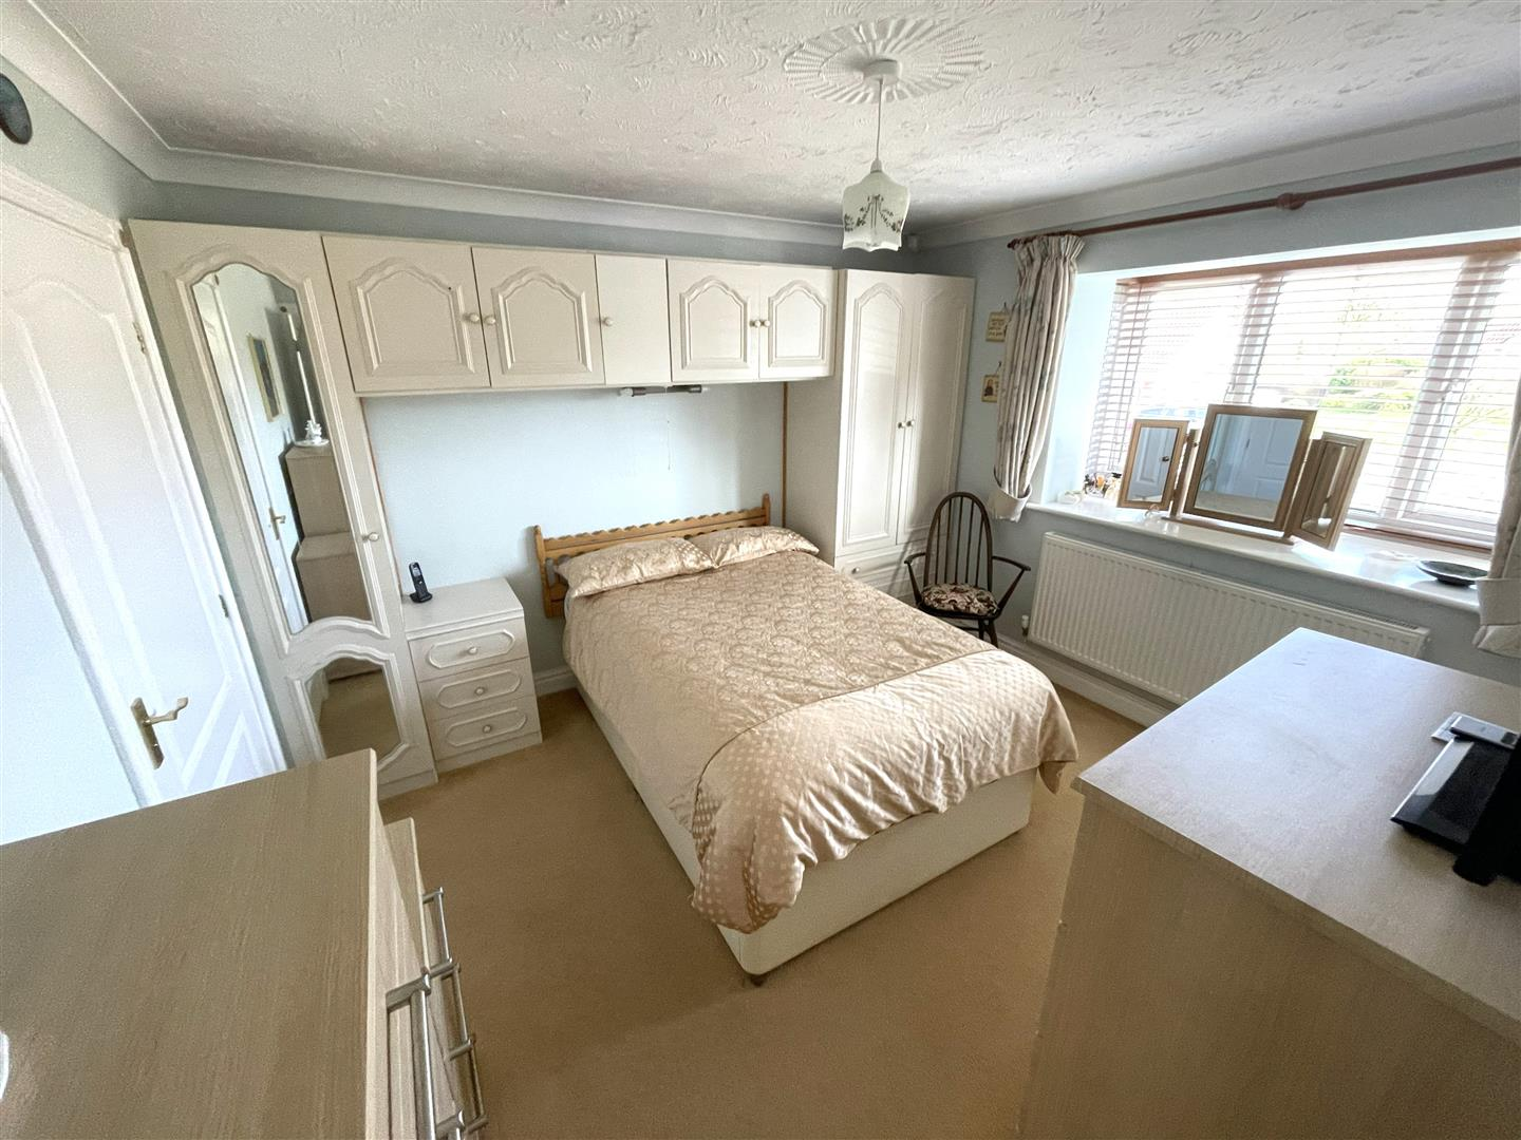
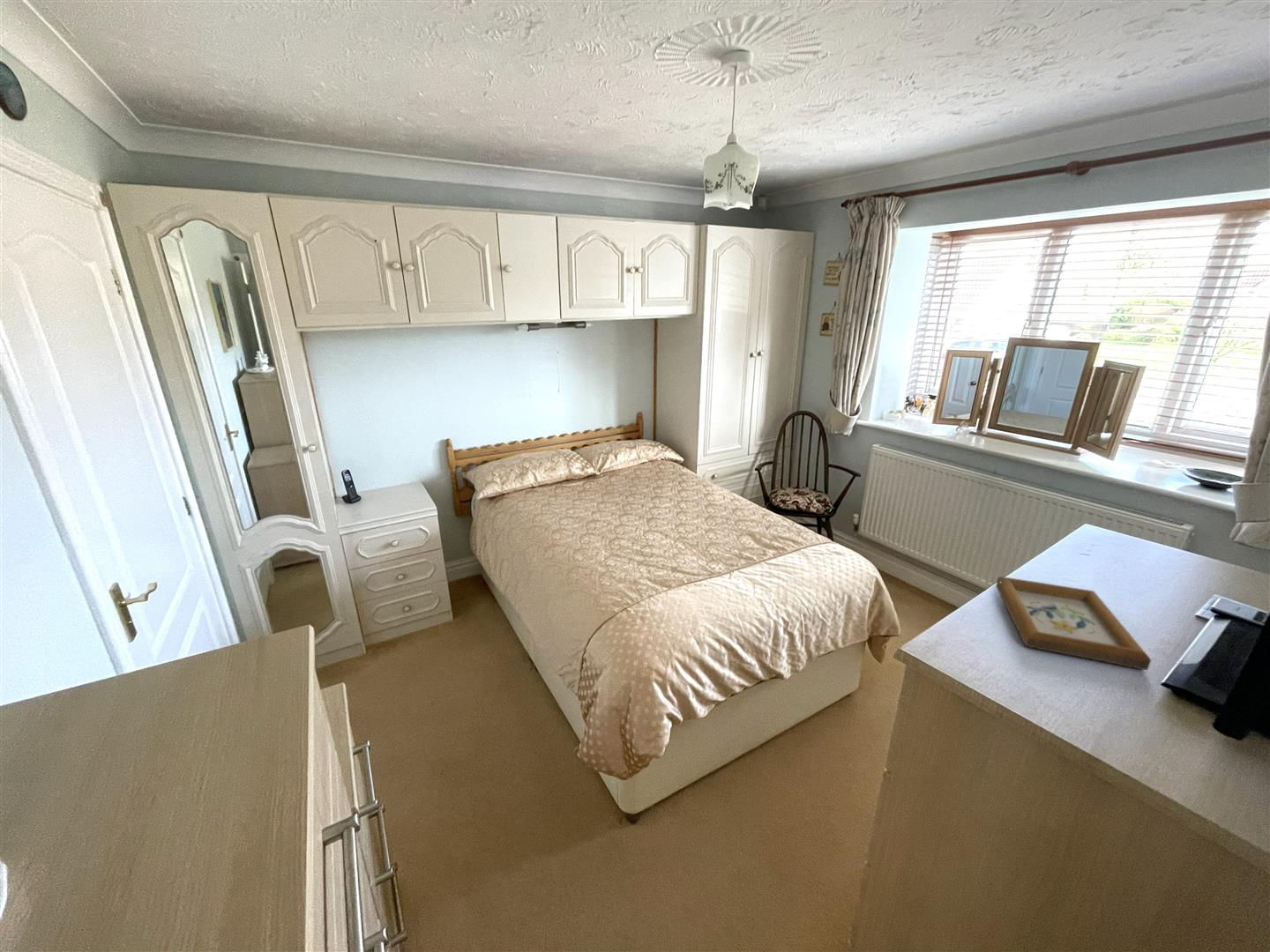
+ picture frame [995,576,1152,671]
